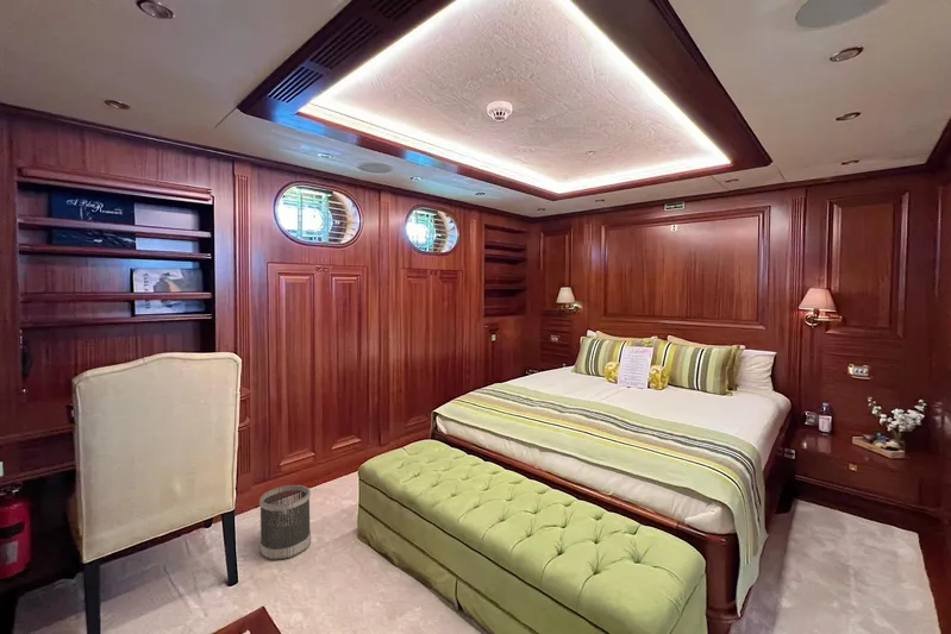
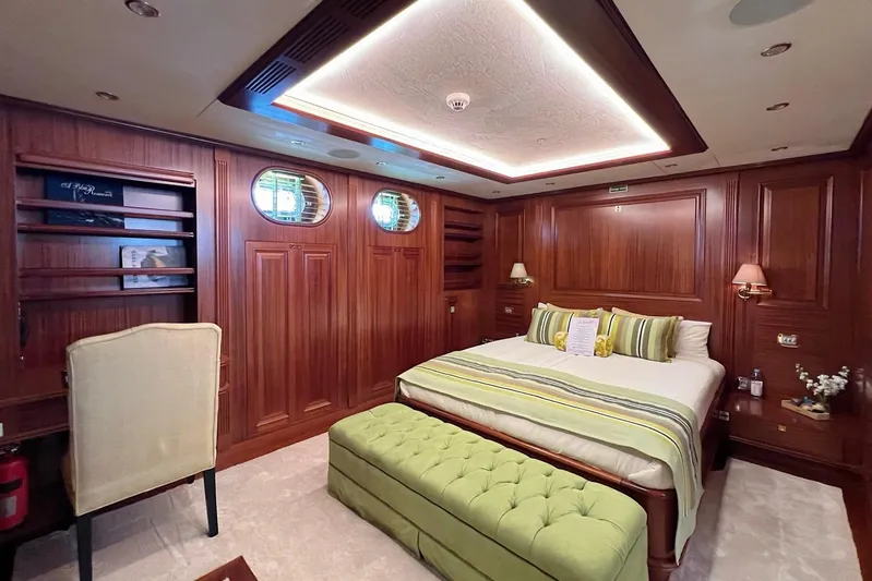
- wastebasket [258,484,312,561]
